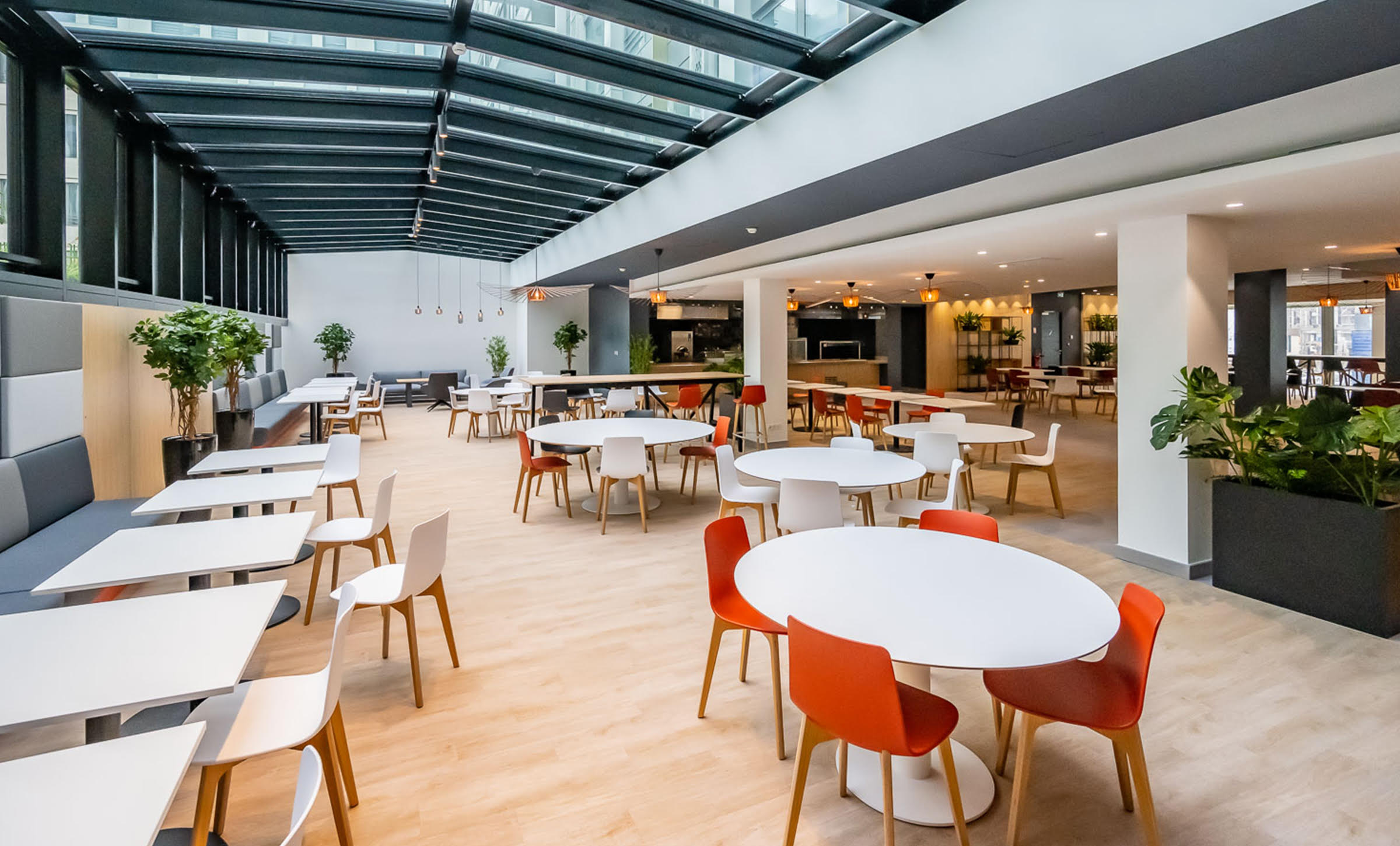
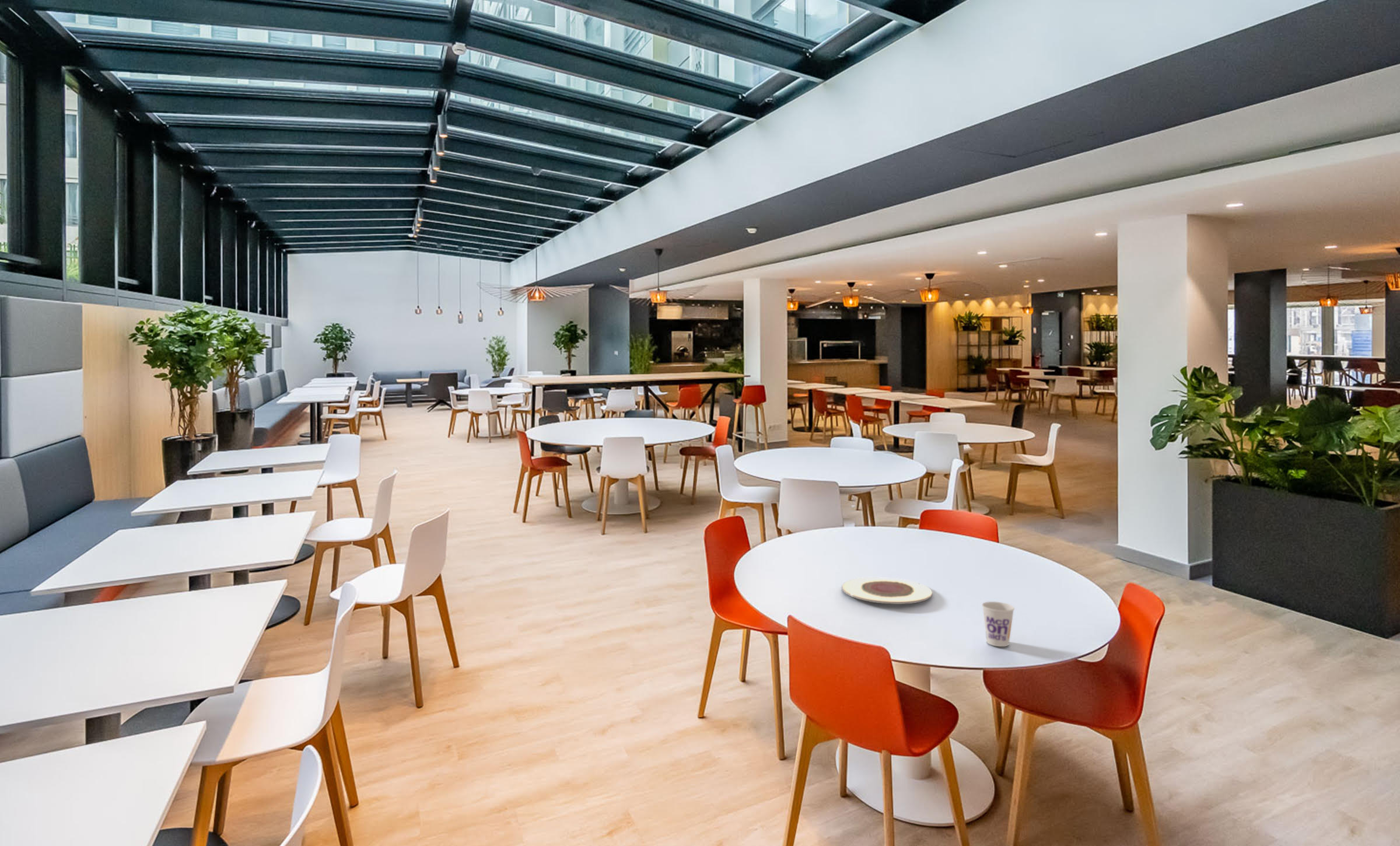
+ plate [842,577,933,605]
+ cup [981,601,1015,647]
